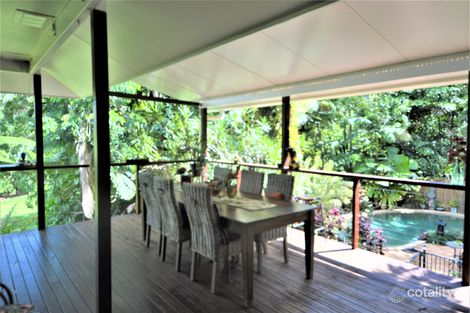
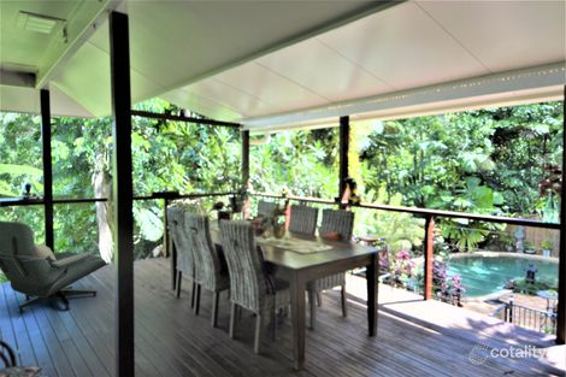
+ lounge chair [0,219,107,314]
